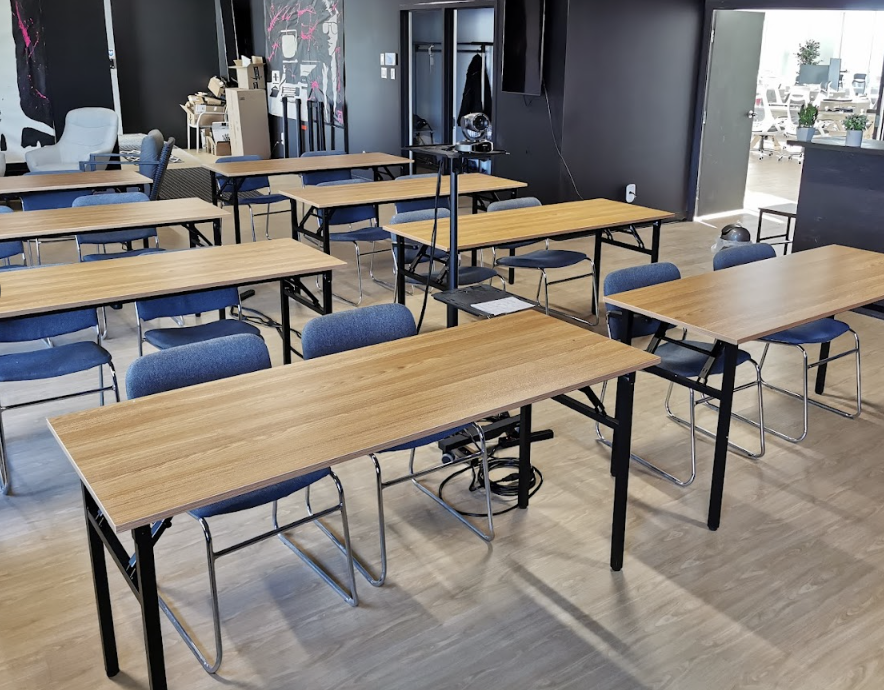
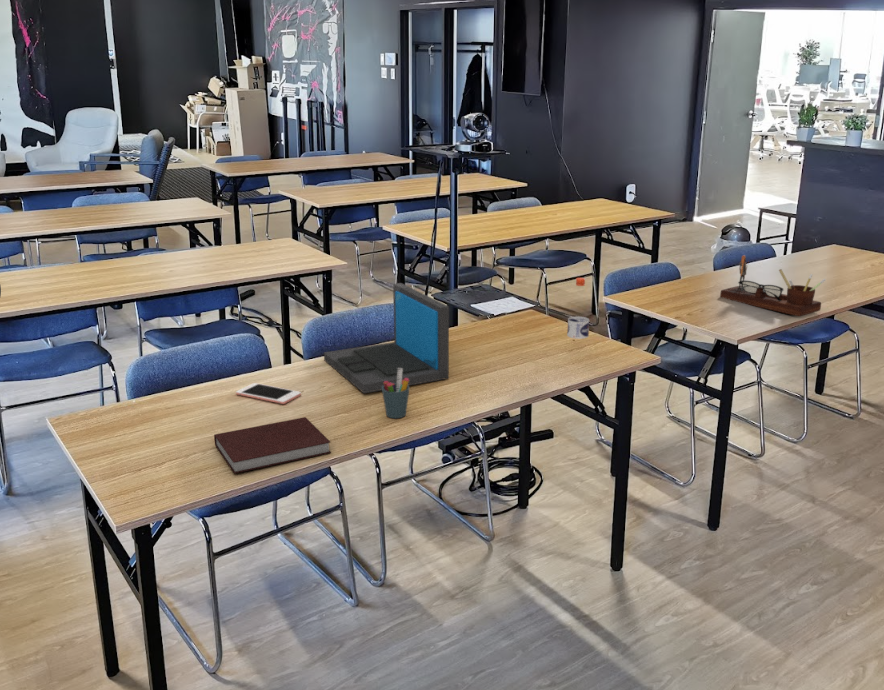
+ cell phone [235,382,302,405]
+ notebook [213,416,332,474]
+ water bottle [566,277,590,340]
+ pen holder [381,368,411,419]
+ laptop [323,282,450,394]
+ desk organizer [719,254,827,317]
